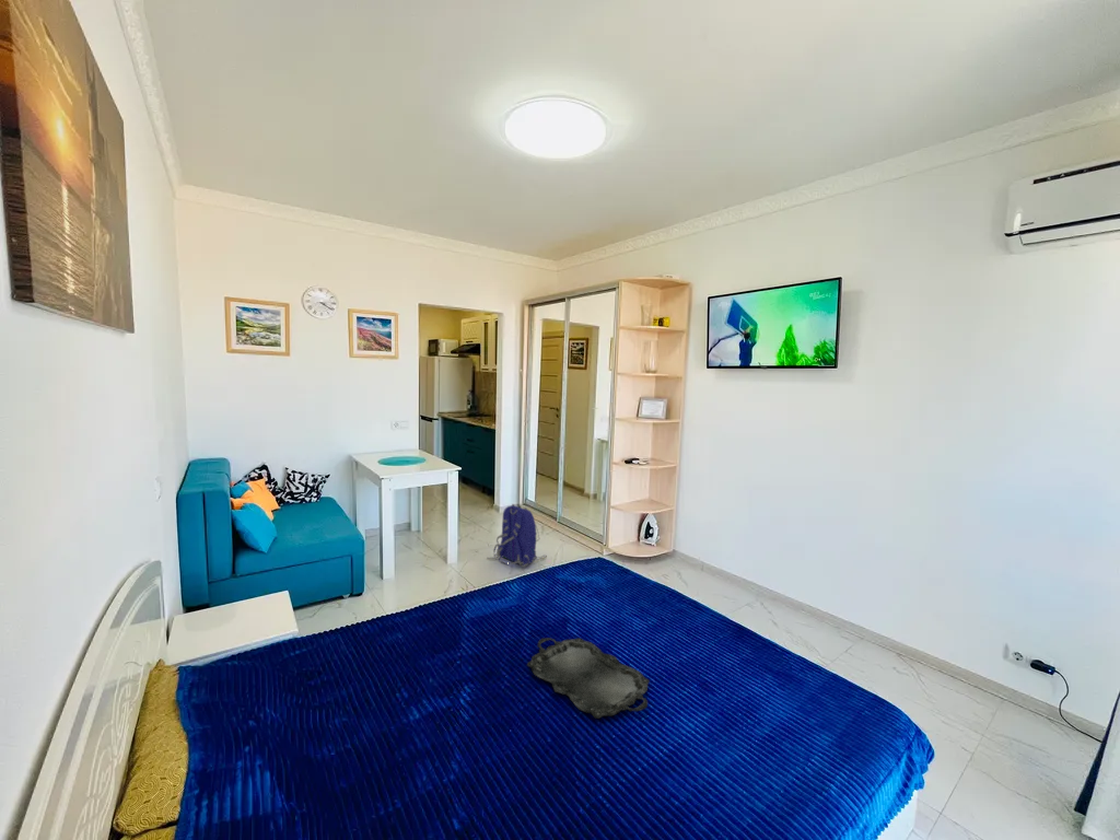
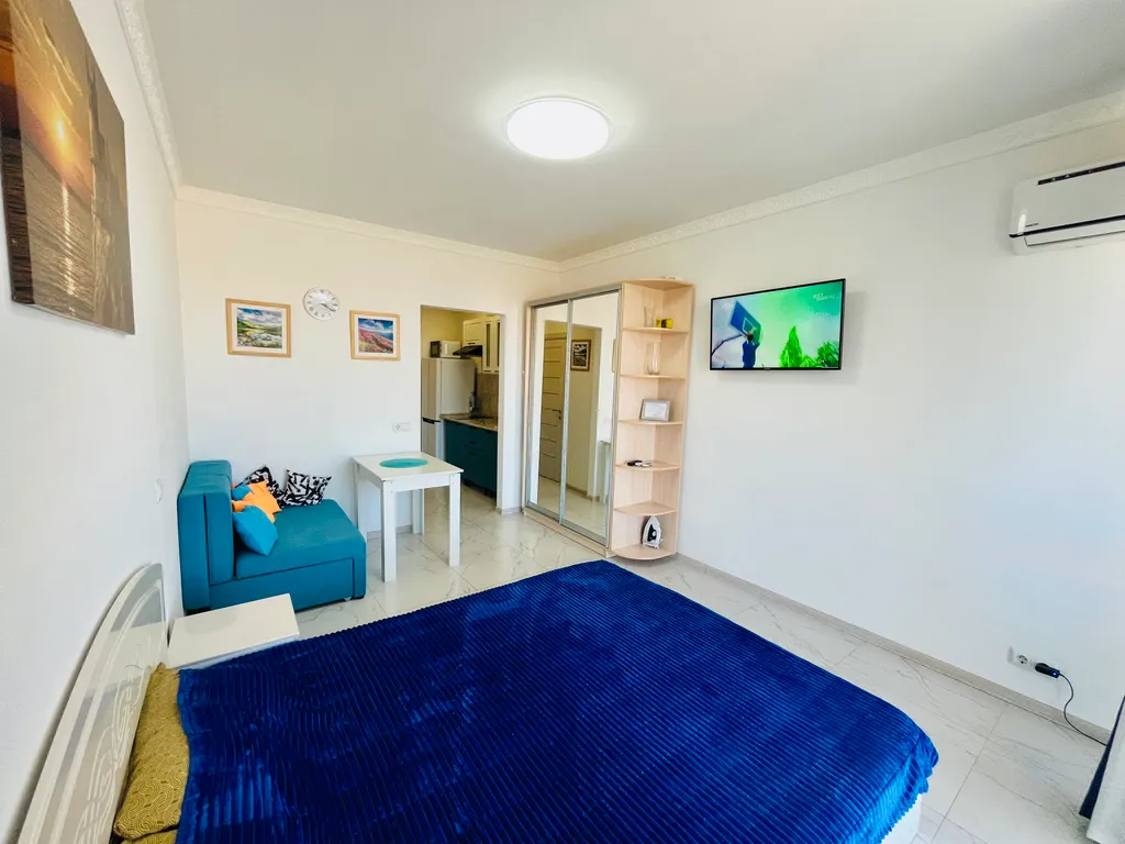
- backpack [486,503,548,568]
- serving tray [526,637,651,720]
